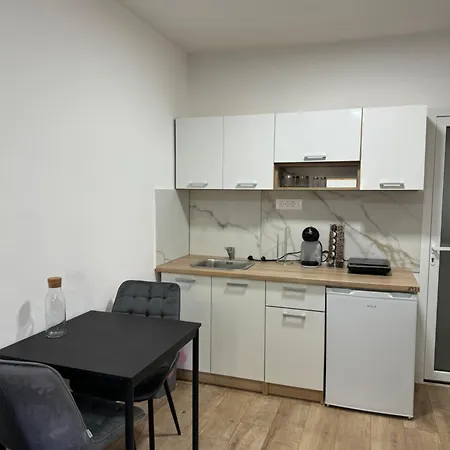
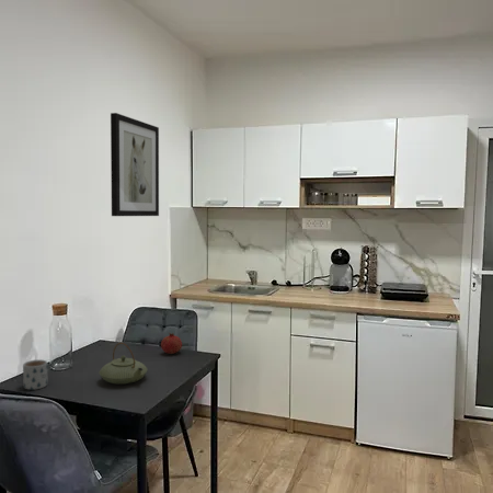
+ fruit [160,332,183,355]
+ teapot [98,342,149,385]
+ wall art [110,112,160,217]
+ mug [22,358,48,391]
